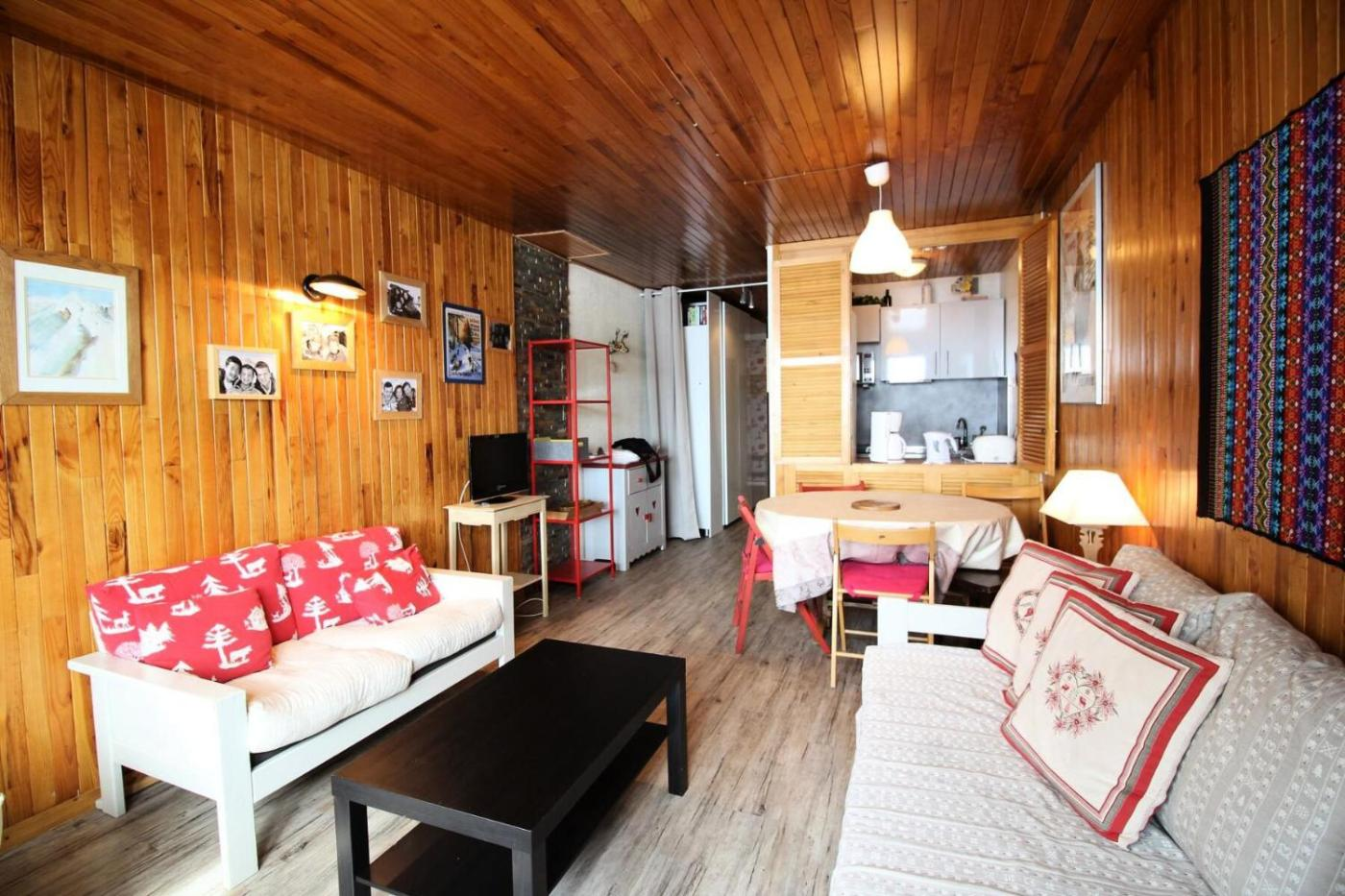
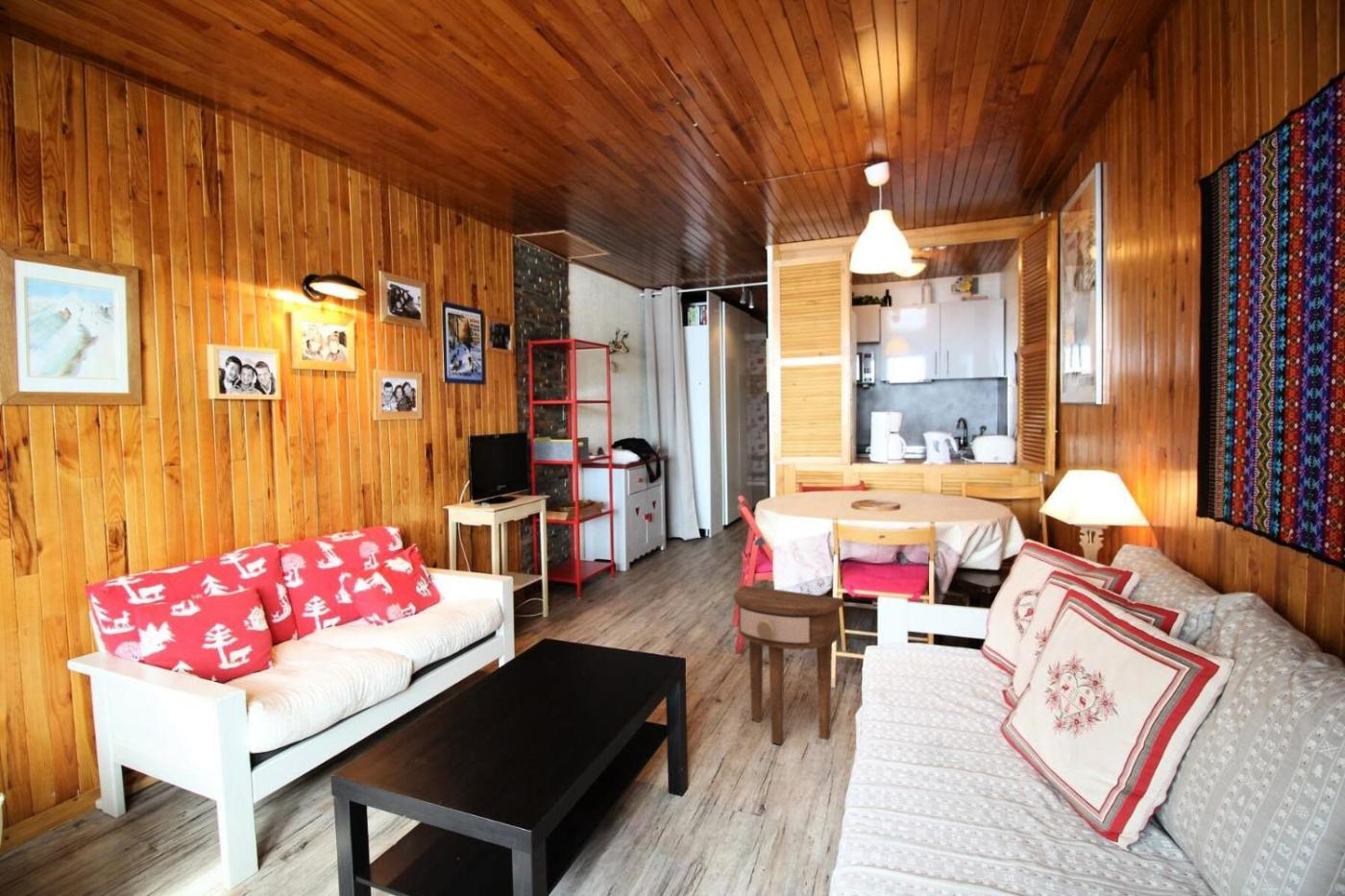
+ side table [734,585,844,745]
